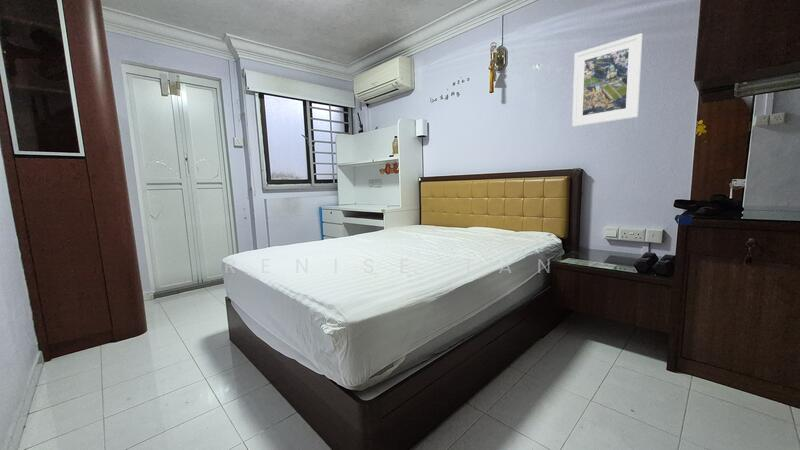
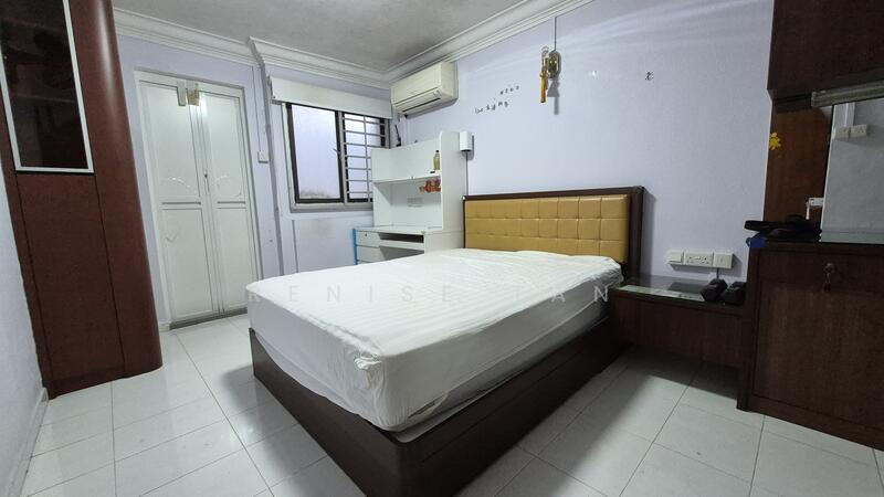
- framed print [571,32,643,128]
